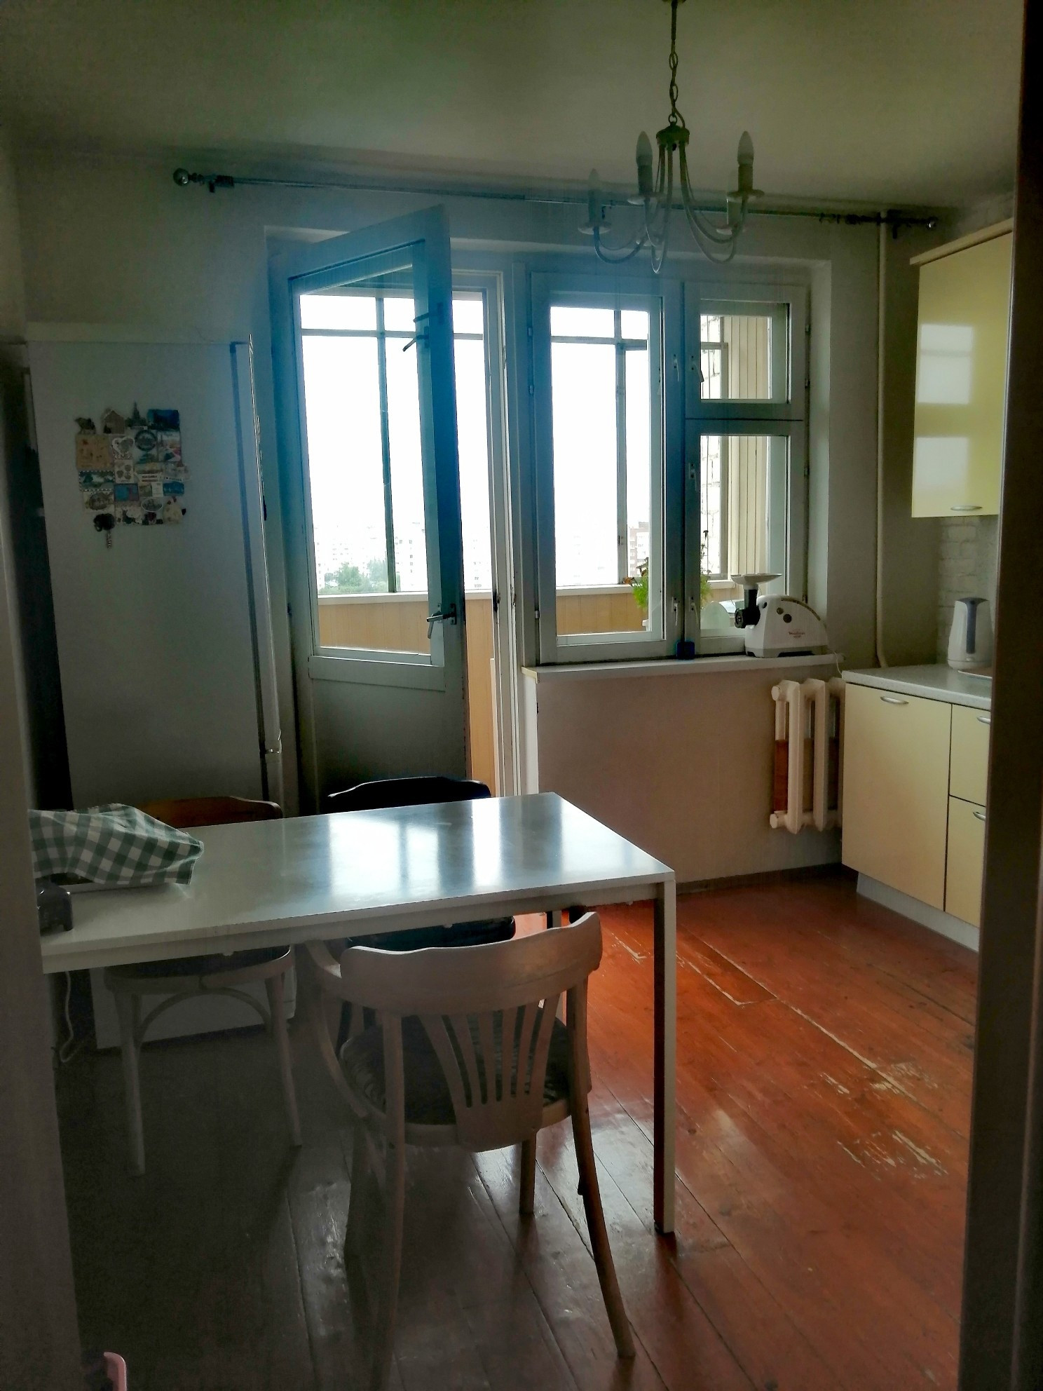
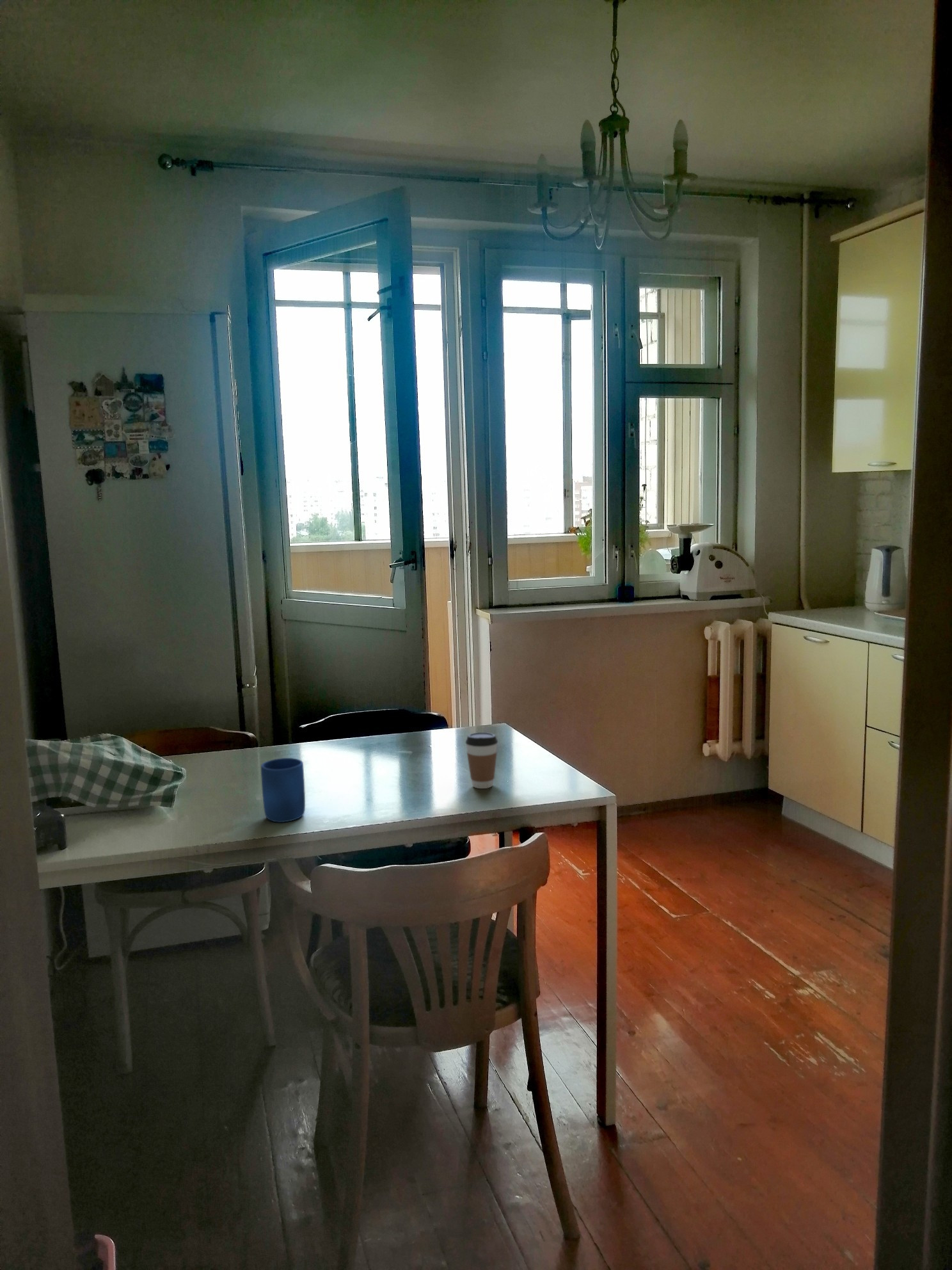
+ mug [260,757,306,823]
+ coffee cup [465,732,498,789]
